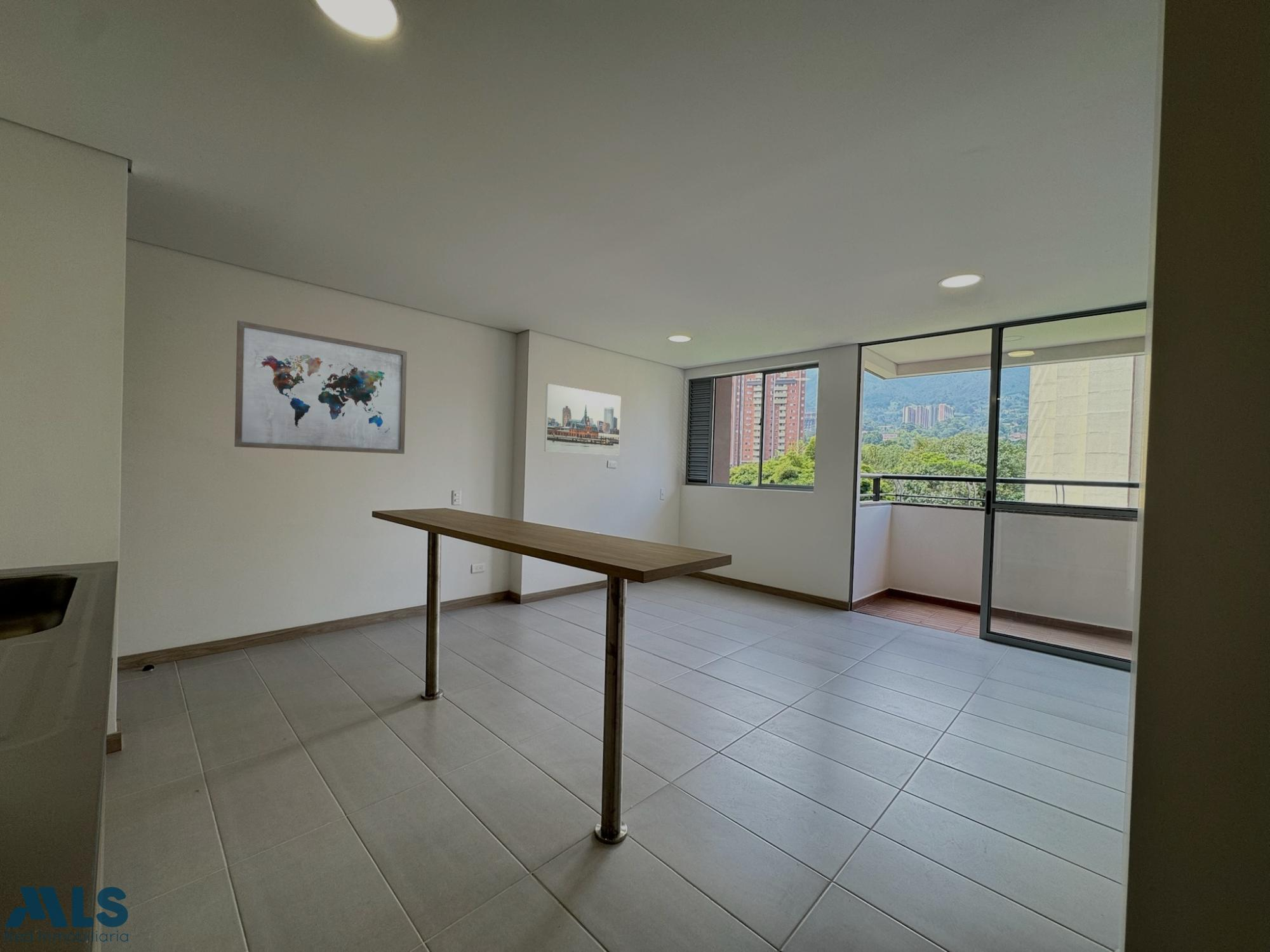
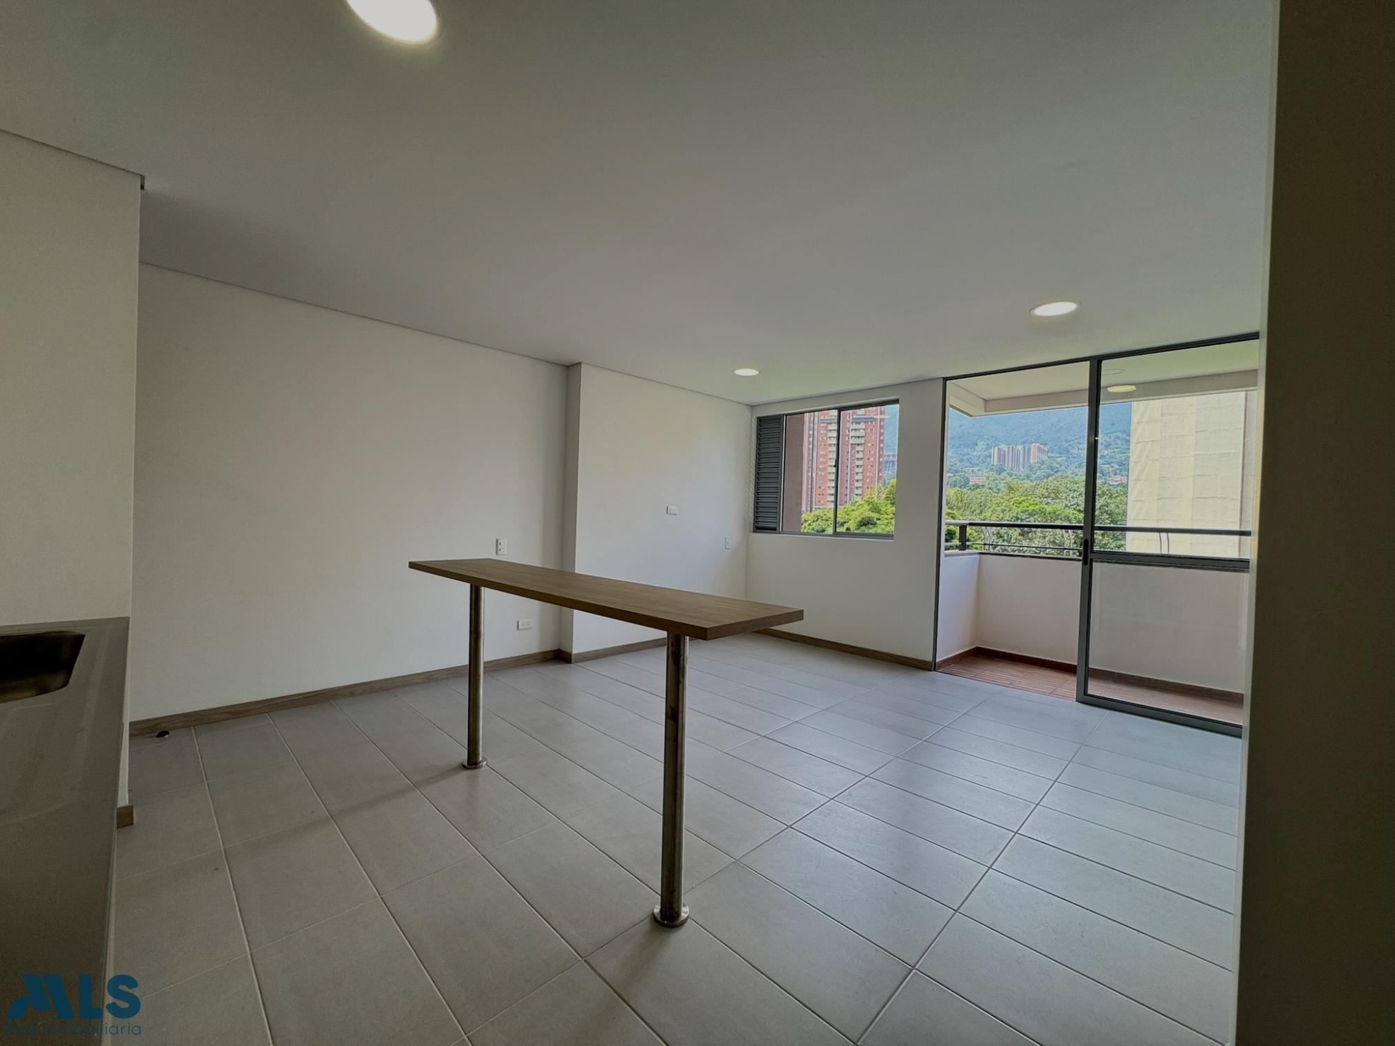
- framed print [544,383,622,456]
- wall art [234,320,408,454]
